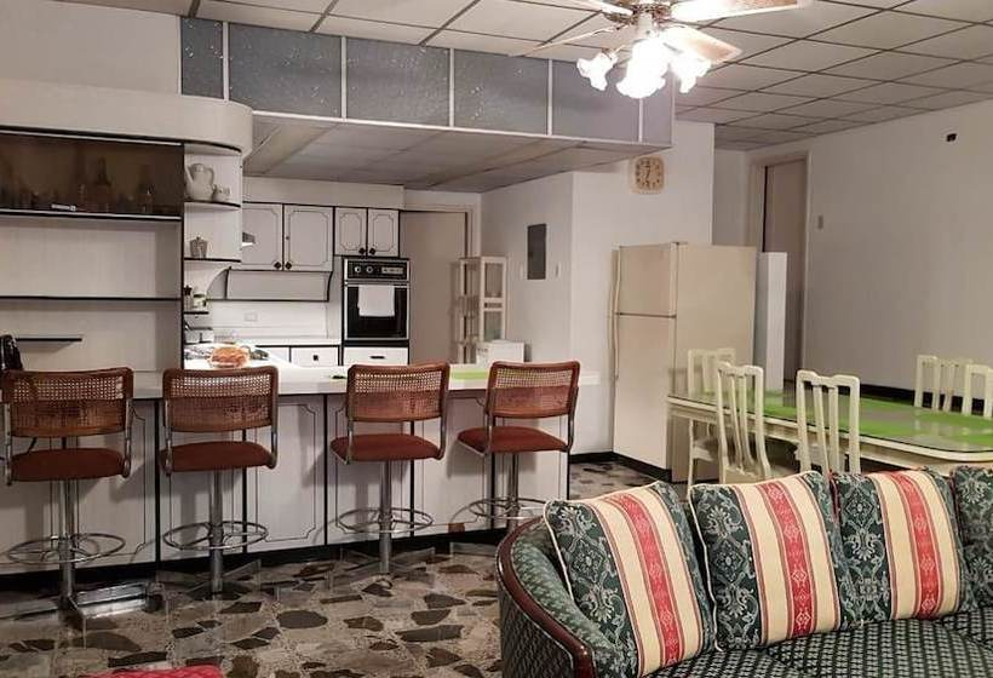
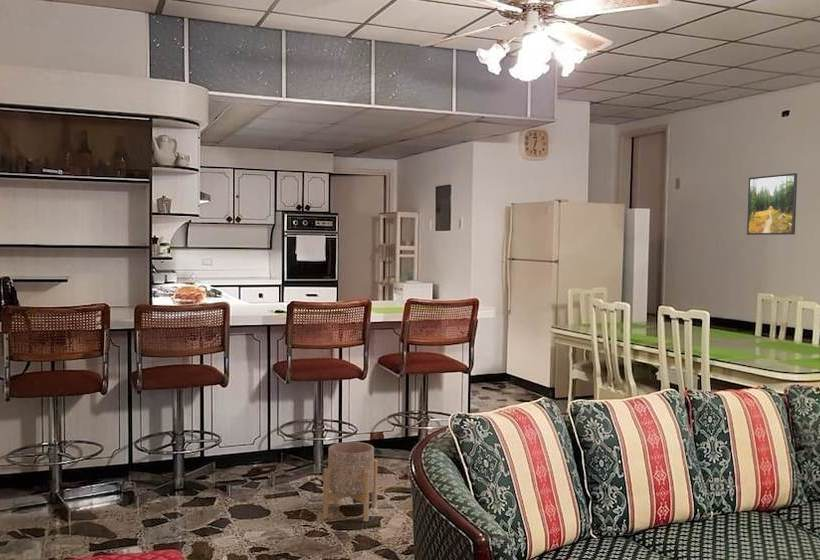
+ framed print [746,172,798,236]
+ planter [322,441,378,523]
